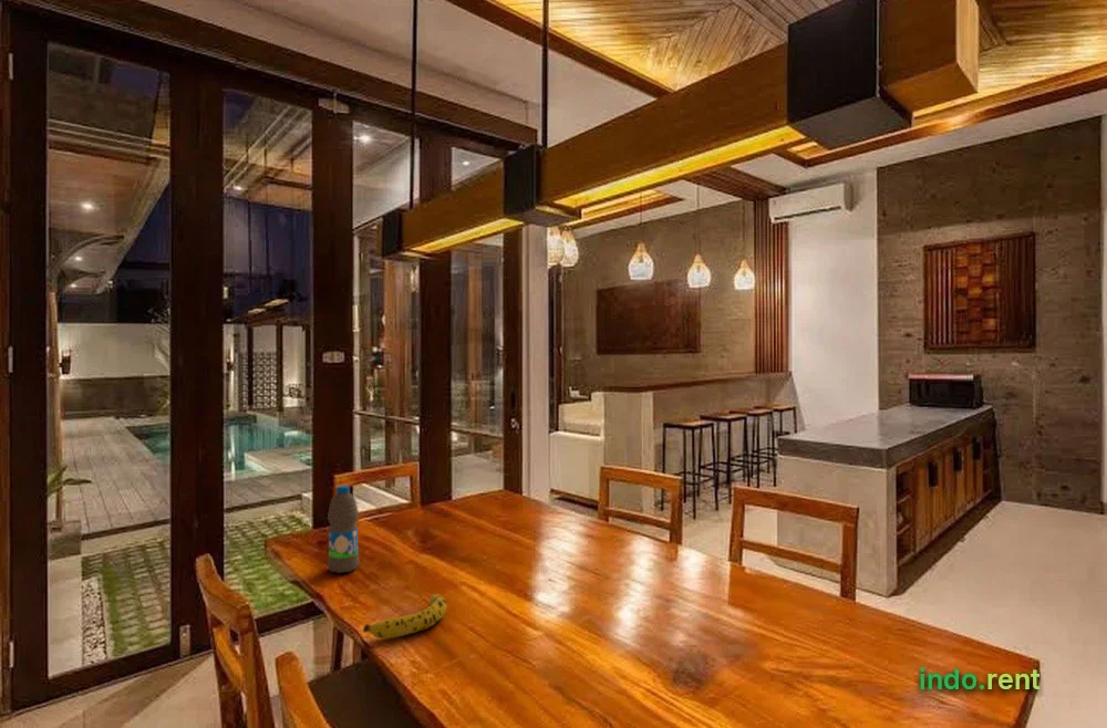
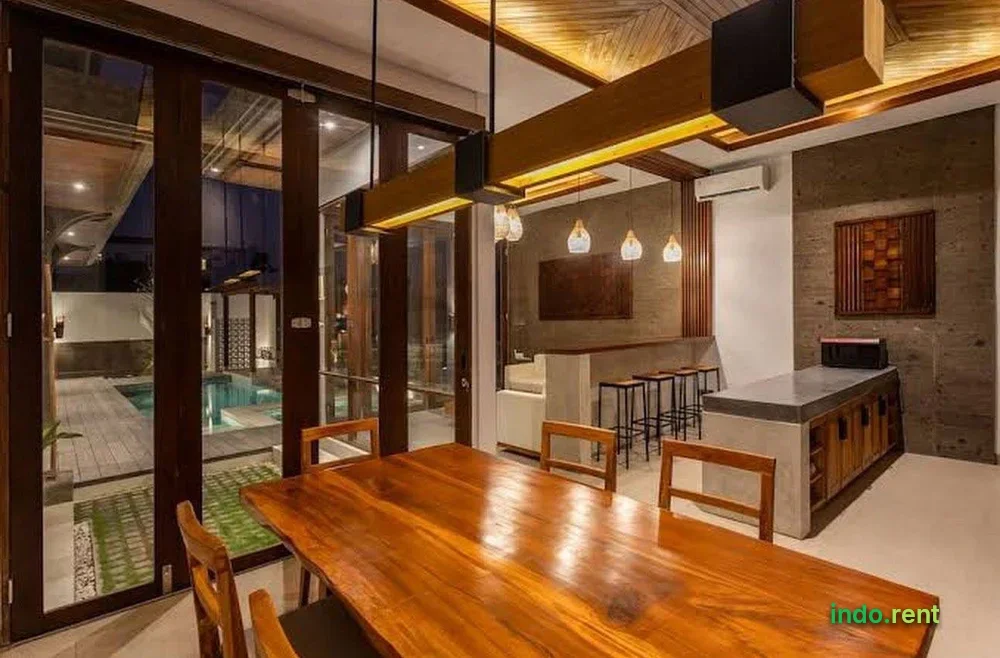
- fruit [362,593,448,639]
- water bottle [327,485,360,574]
